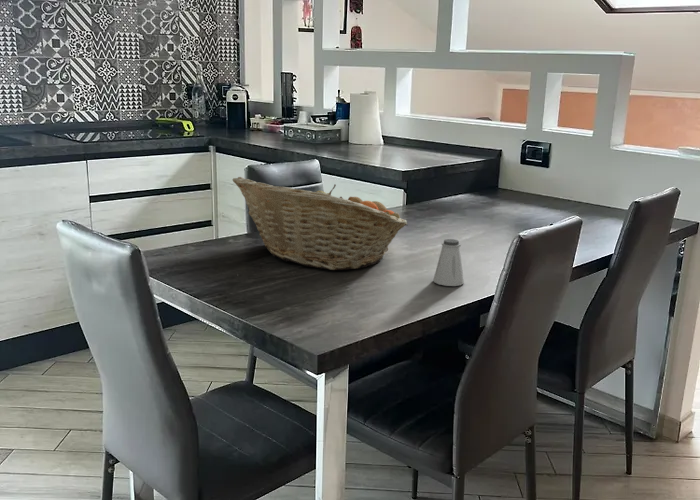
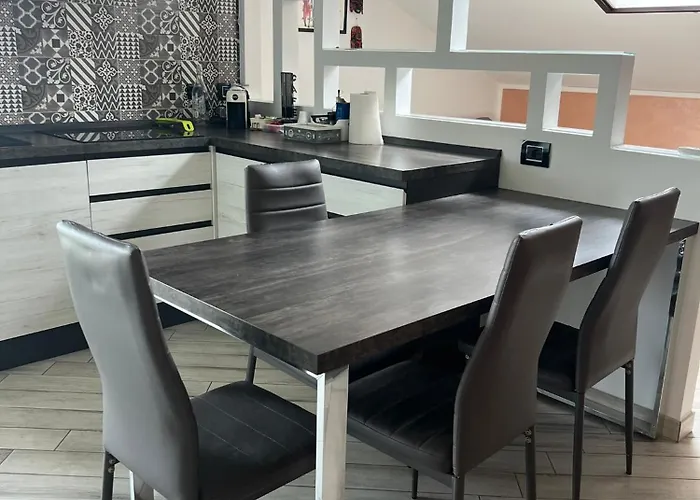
- fruit basket [232,176,409,271]
- saltshaker [432,238,465,287]
